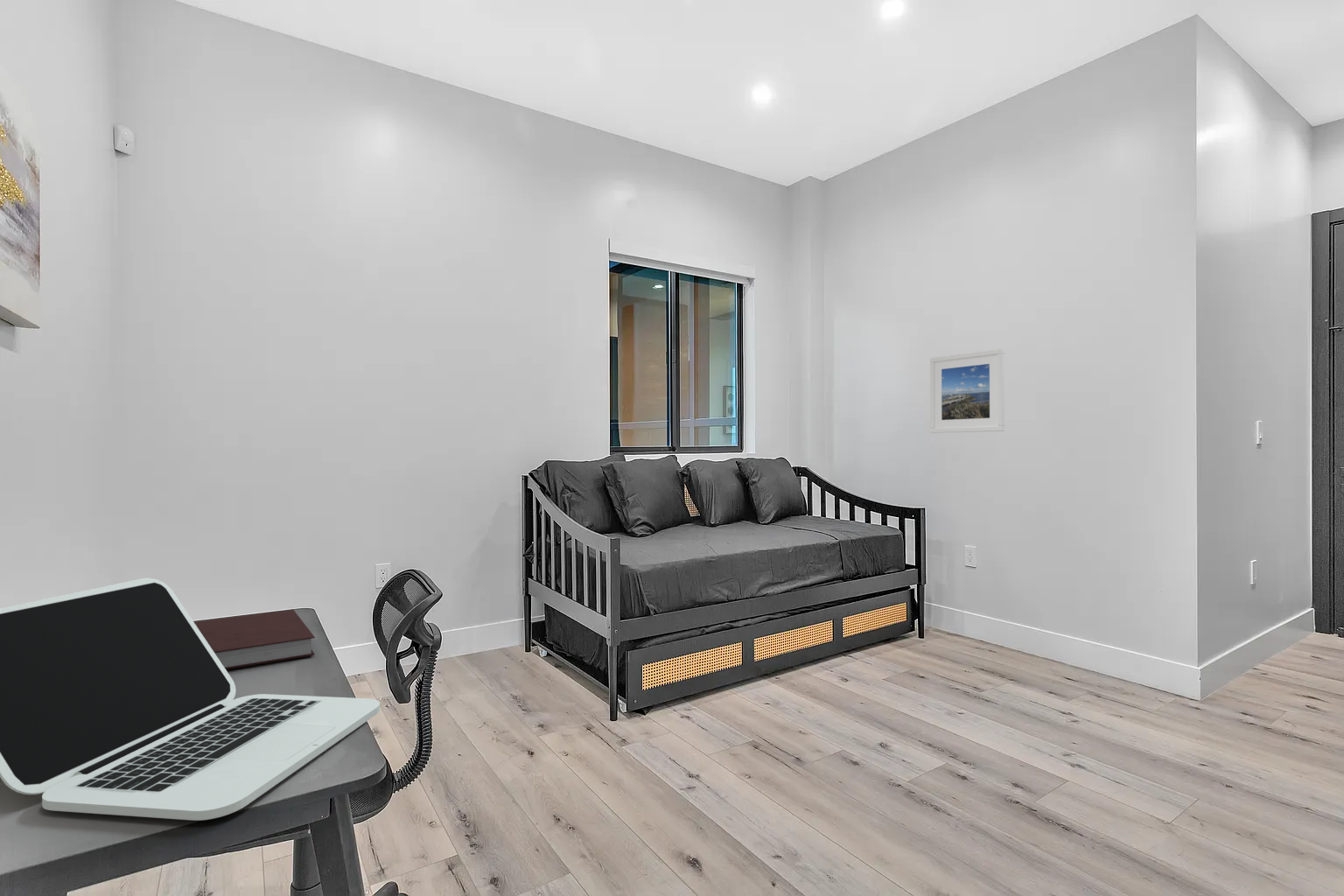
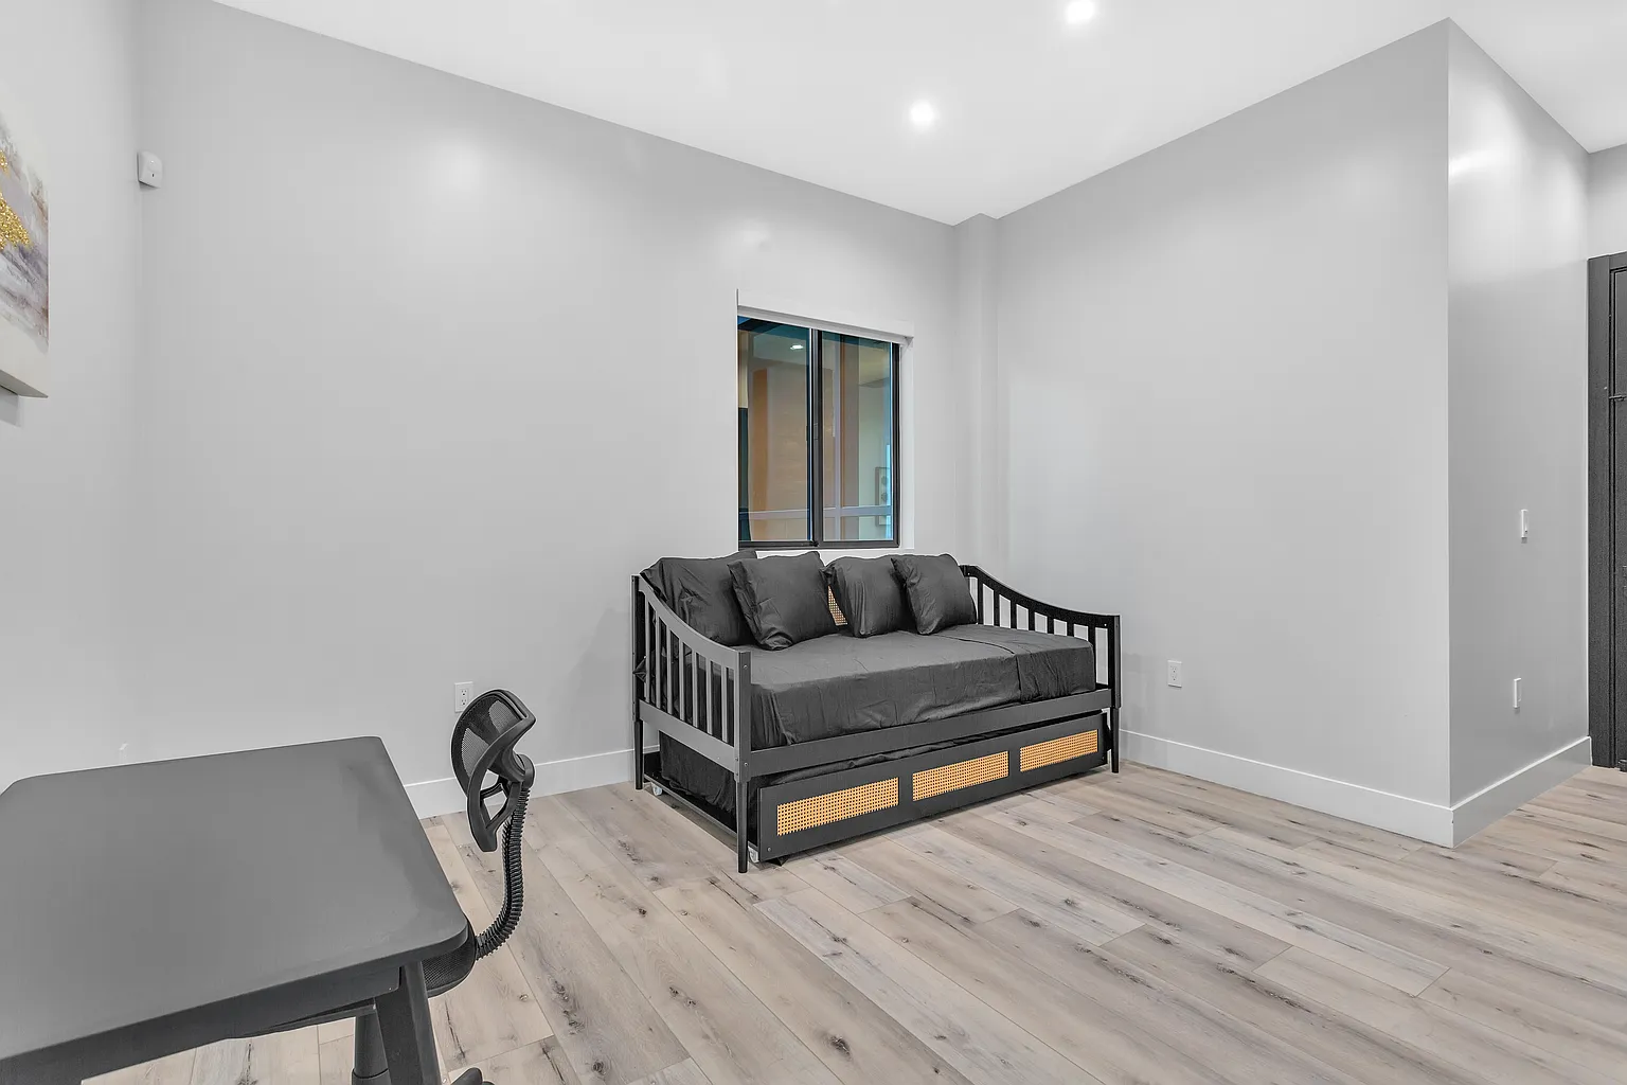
- notebook [193,609,316,670]
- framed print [929,348,1005,434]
- laptop [0,577,381,821]
